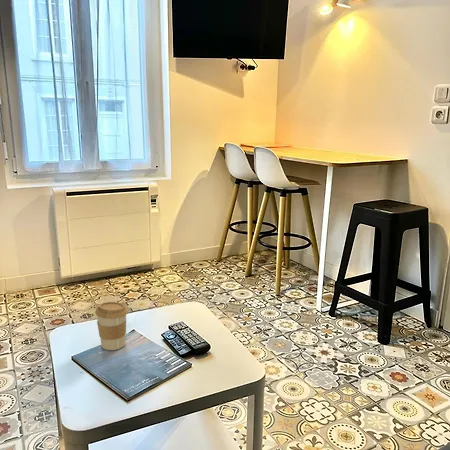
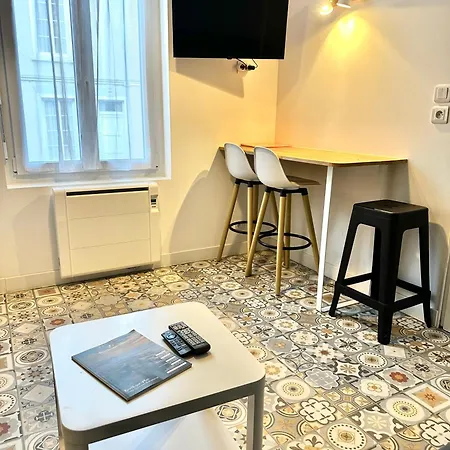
- coffee cup [94,301,129,351]
